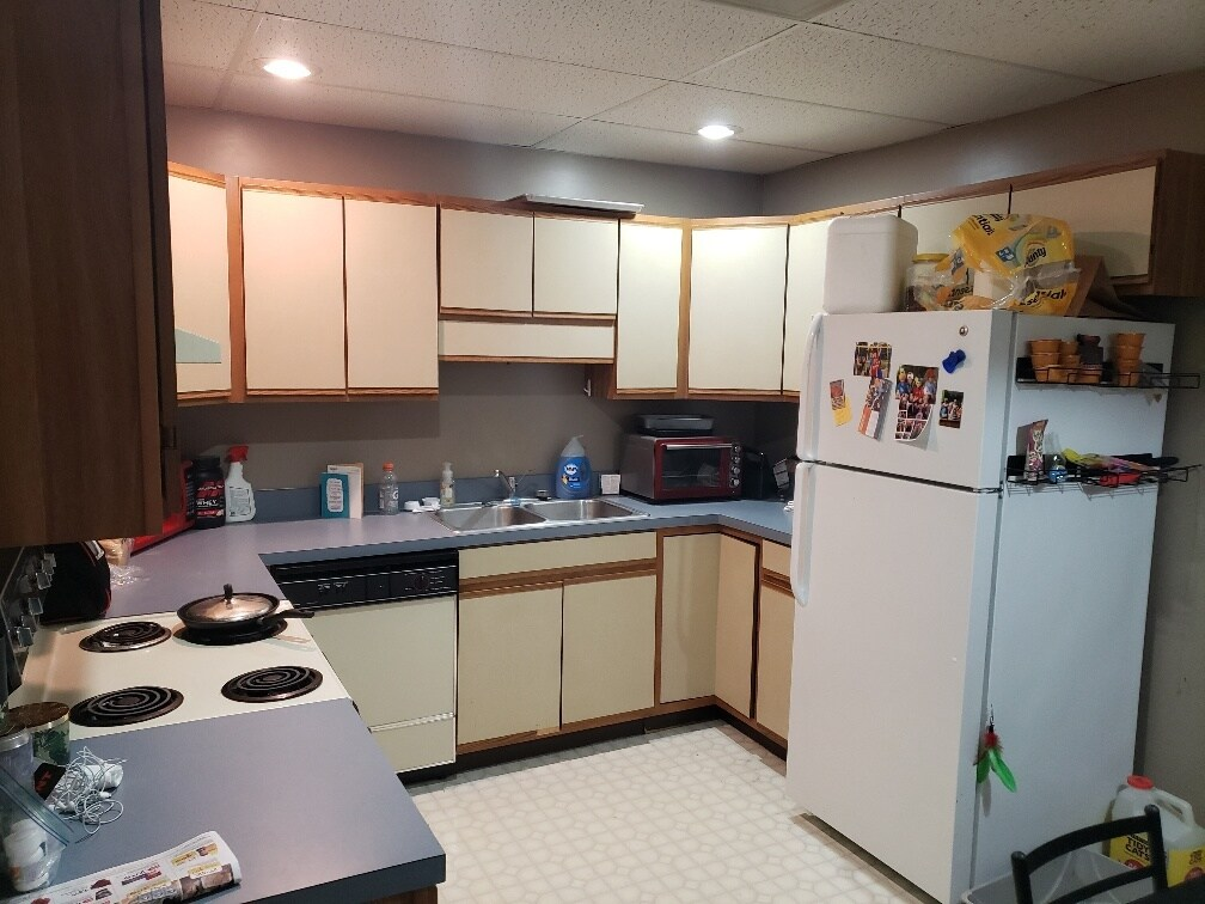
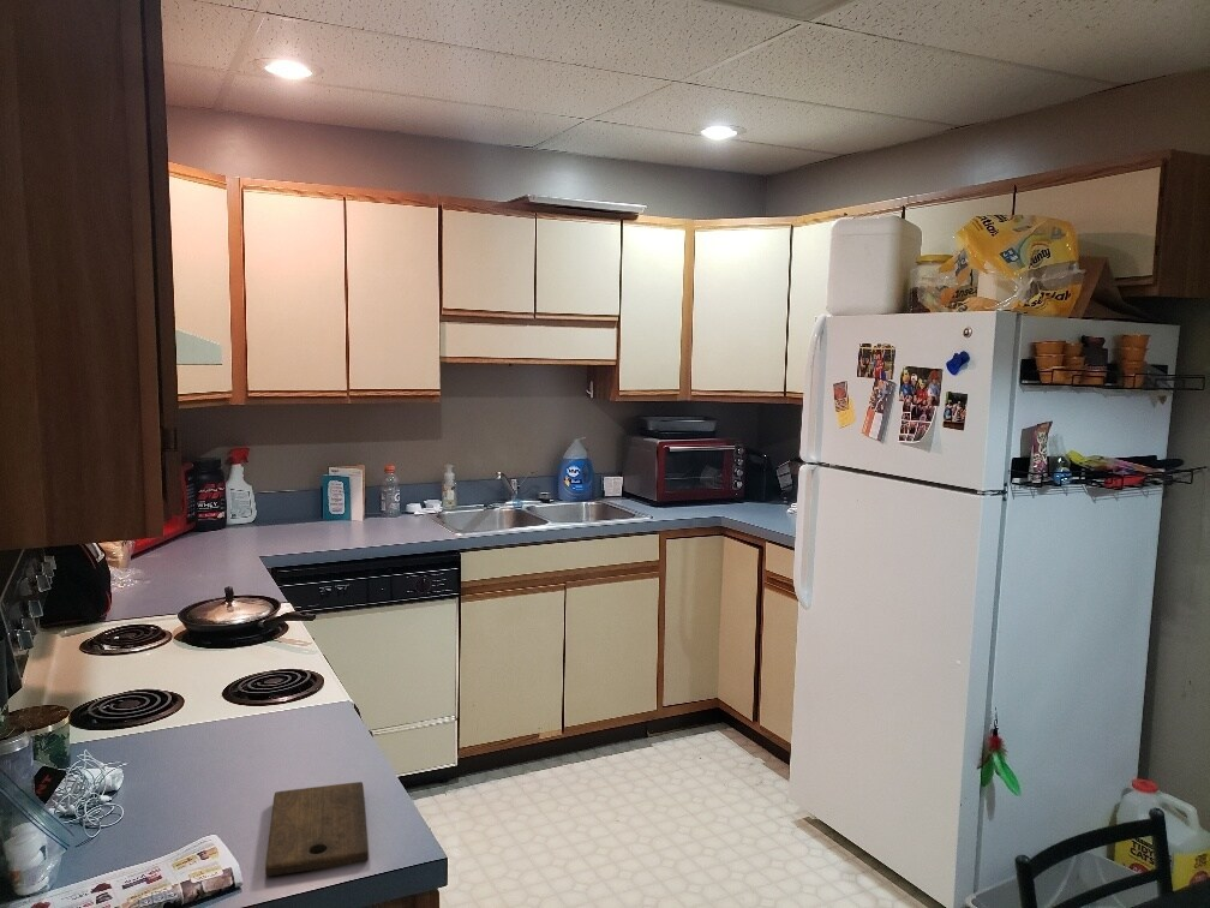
+ cutting board [264,781,370,877]
